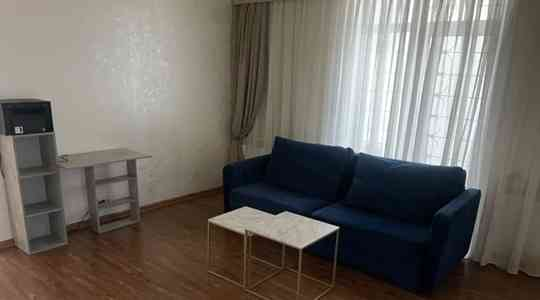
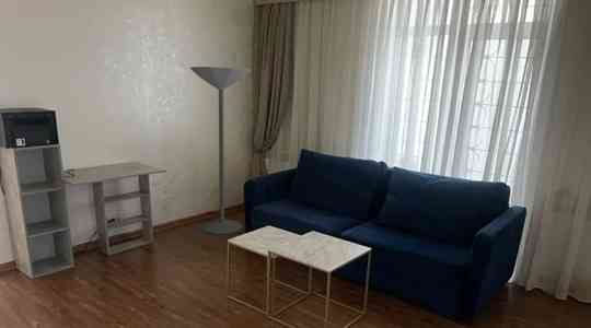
+ floor lamp [189,66,252,235]
